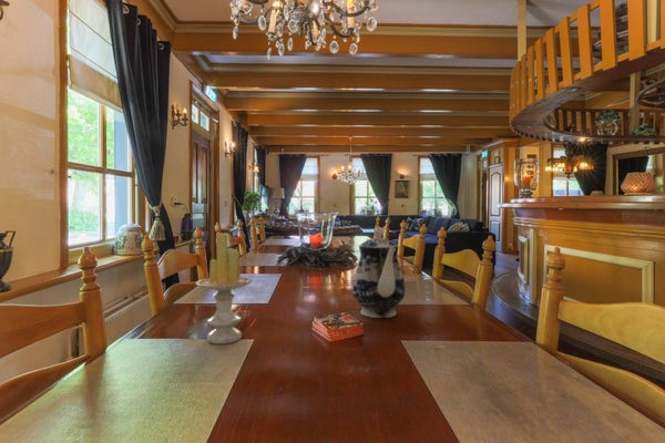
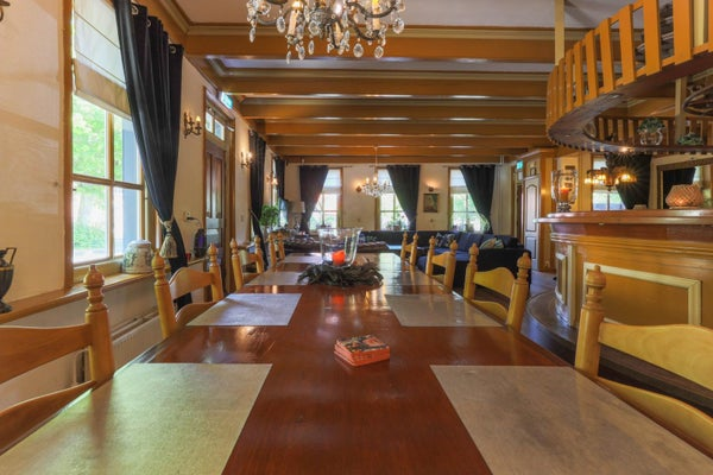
- teapot [351,226,406,319]
- candle [194,231,253,344]
